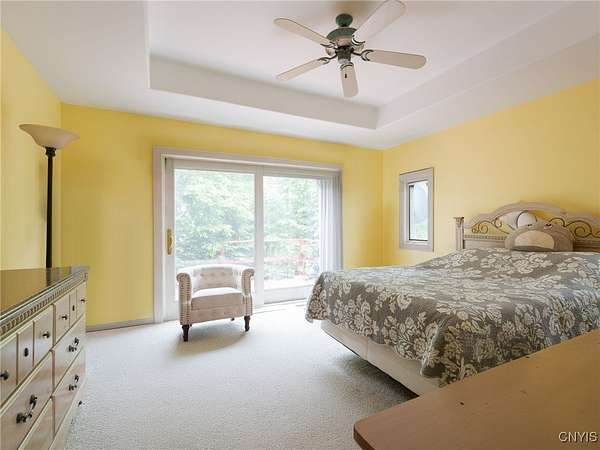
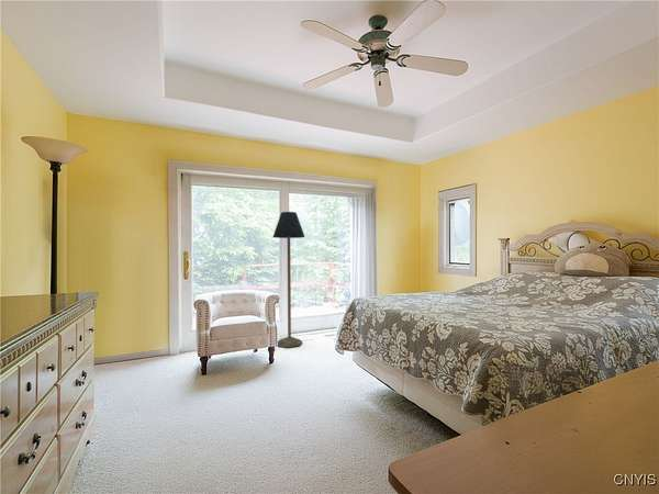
+ floor lamp [272,211,305,348]
